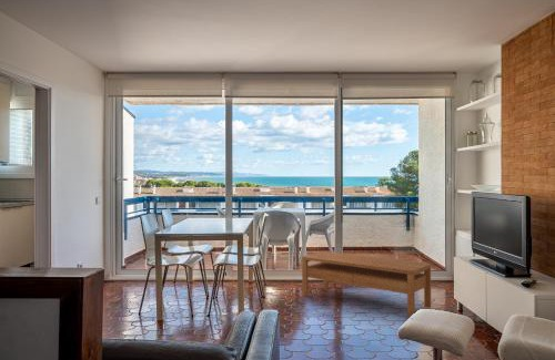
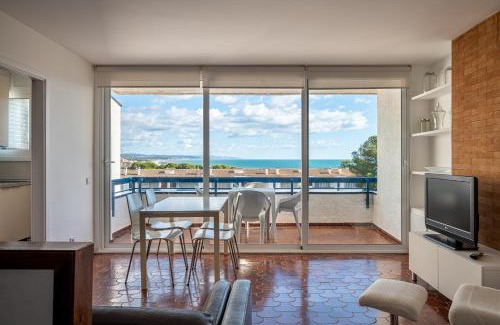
- coffee table [301,250,432,319]
